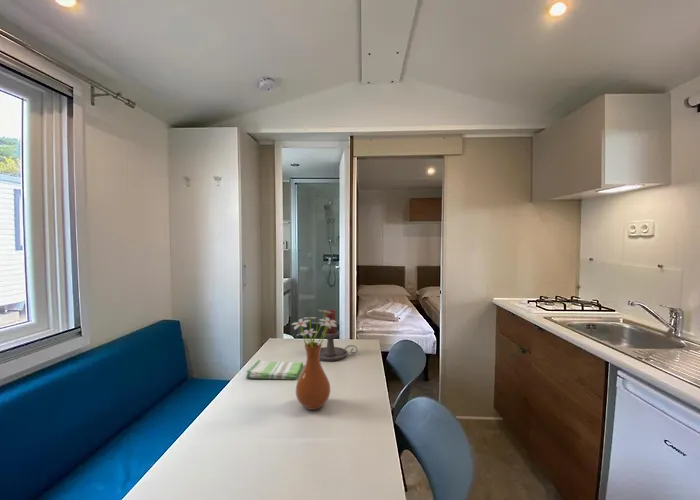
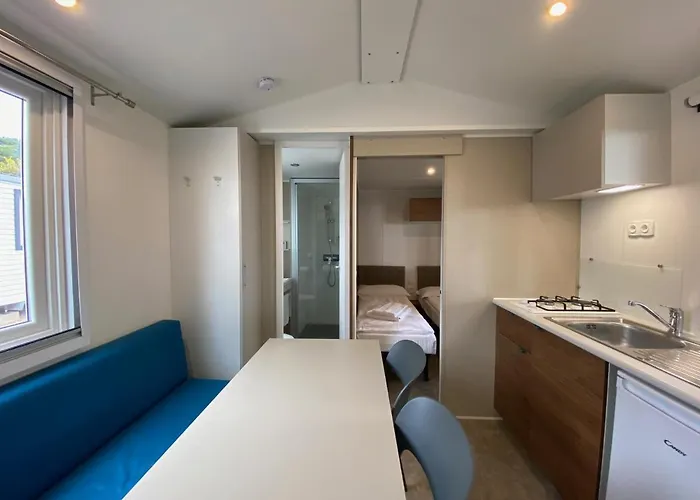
- candle holder [319,309,358,362]
- vase [290,309,338,411]
- dish towel [245,359,304,380]
